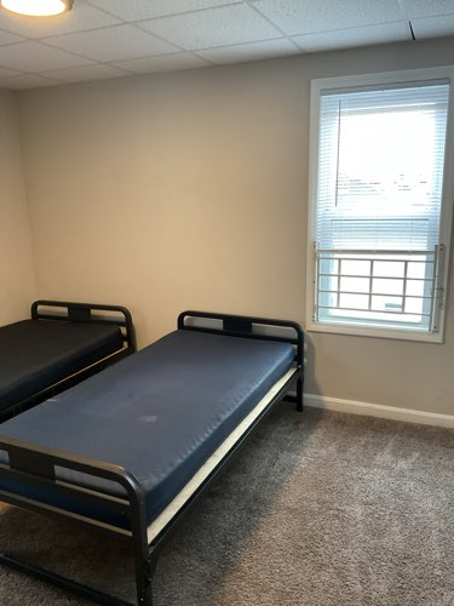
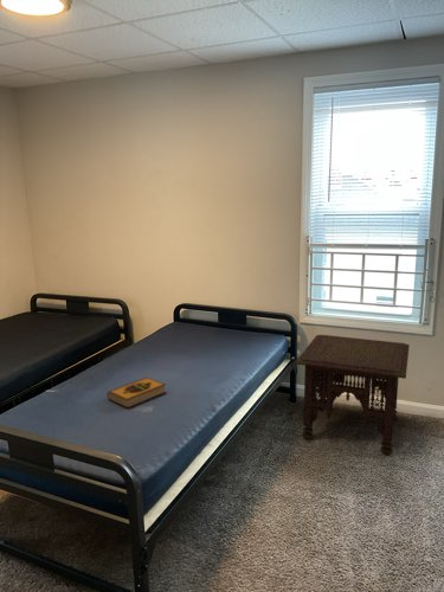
+ hardback book [105,377,167,410]
+ side table [294,334,411,456]
